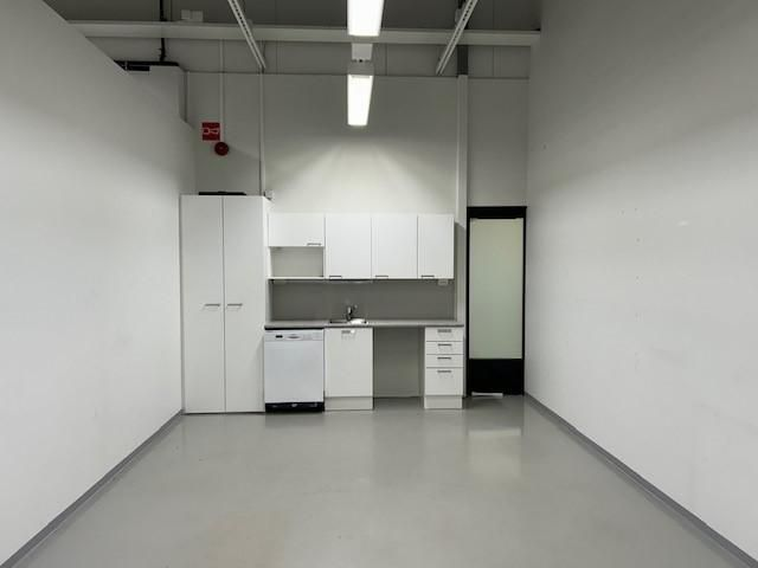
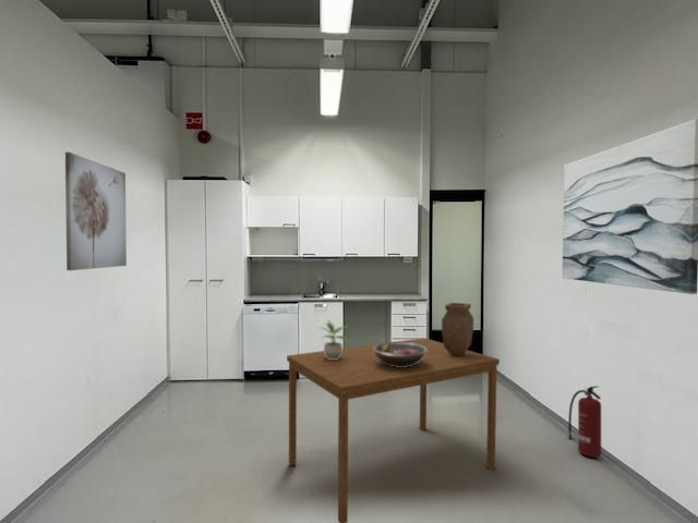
+ potted plant [316,319,350,360]
+ wall art [64,151,128,271]
+ dining table [286,337,501,523]
+ fruit bowl [373,342,428,367]
+ wall art [561,118,698,295]
+ fire extinguisher [567,385,603,459]
+ water jug [441,302,474,356]
